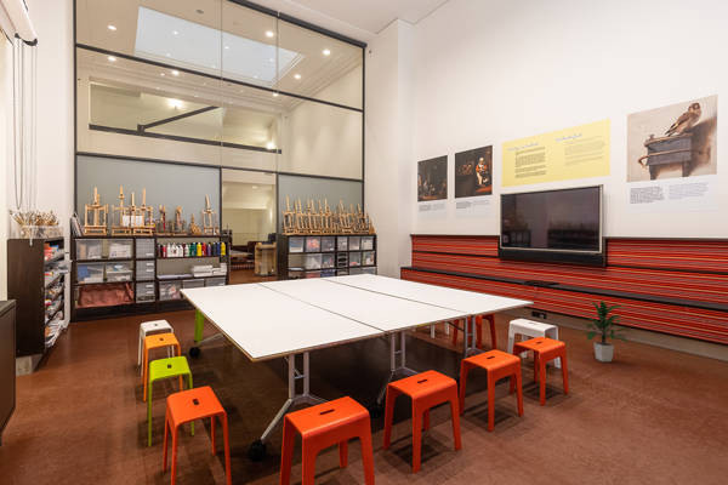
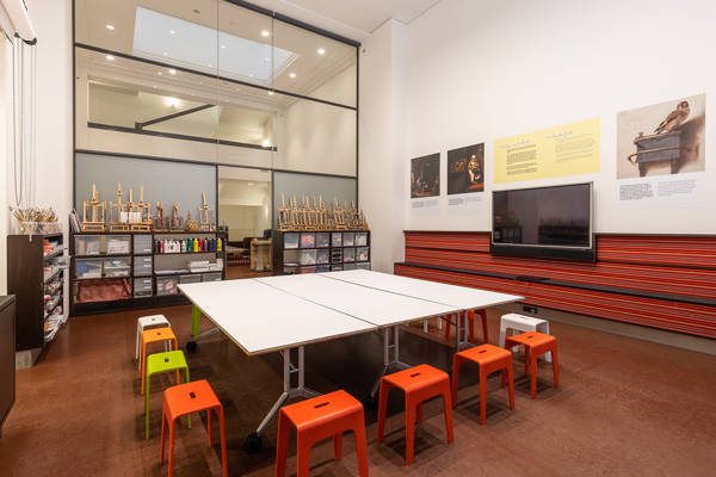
- indoor plant [579,298,636,363]
